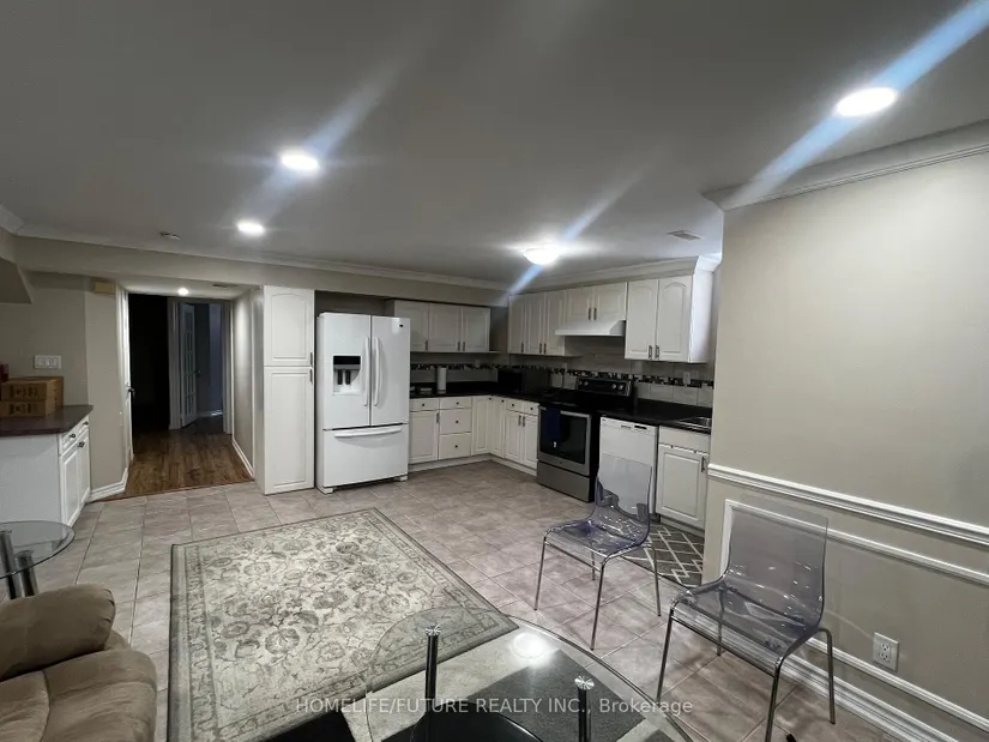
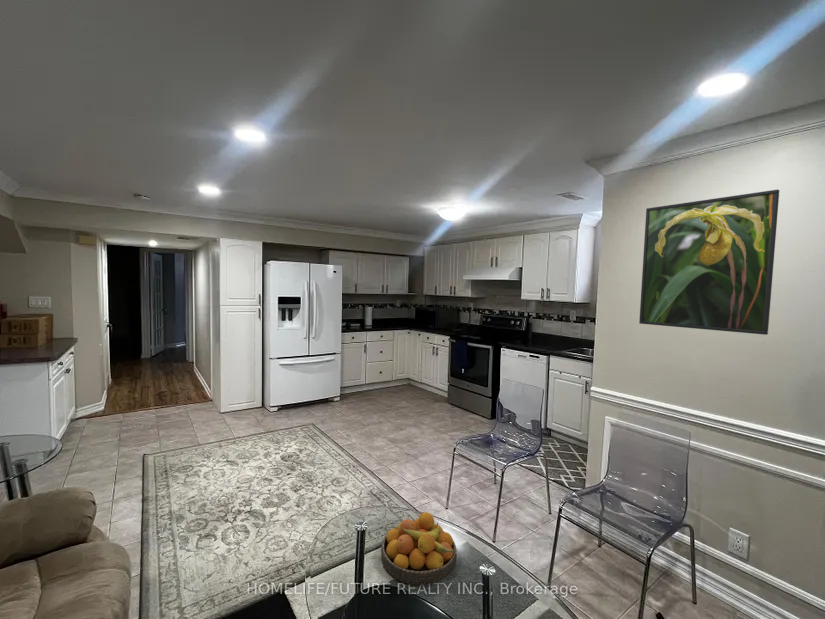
+ fruit bowl [380,511,458,586]
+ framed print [638,189,780,336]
